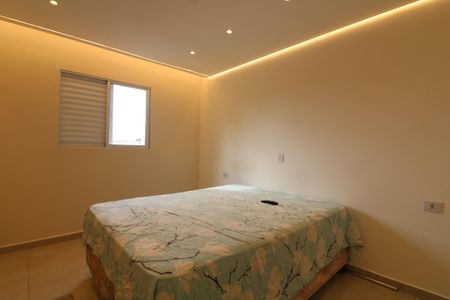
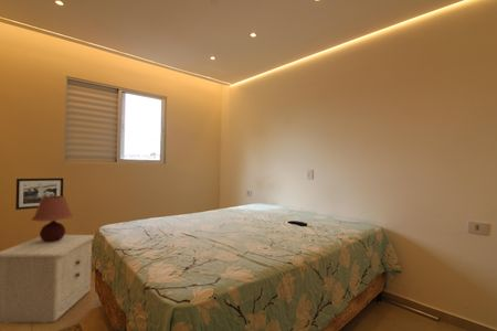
+ table lamp [30,195,75,242]
+ nightstand [0,234,96,324]
+ picture frame [14,177,64,211]
